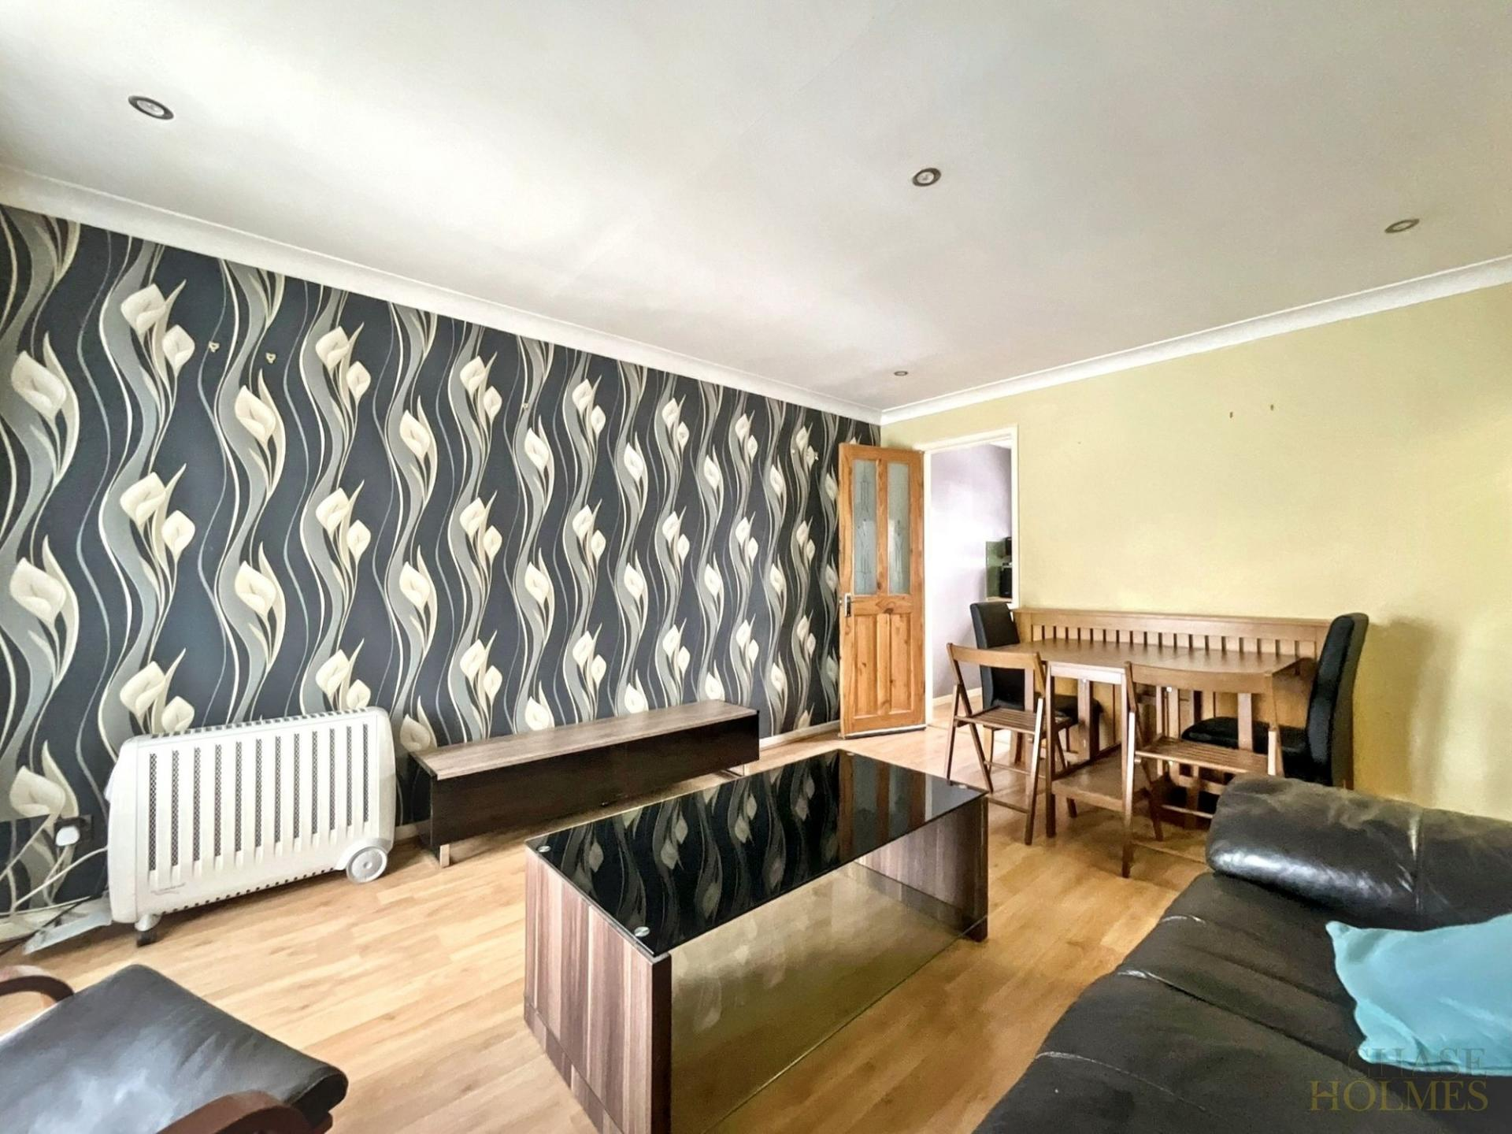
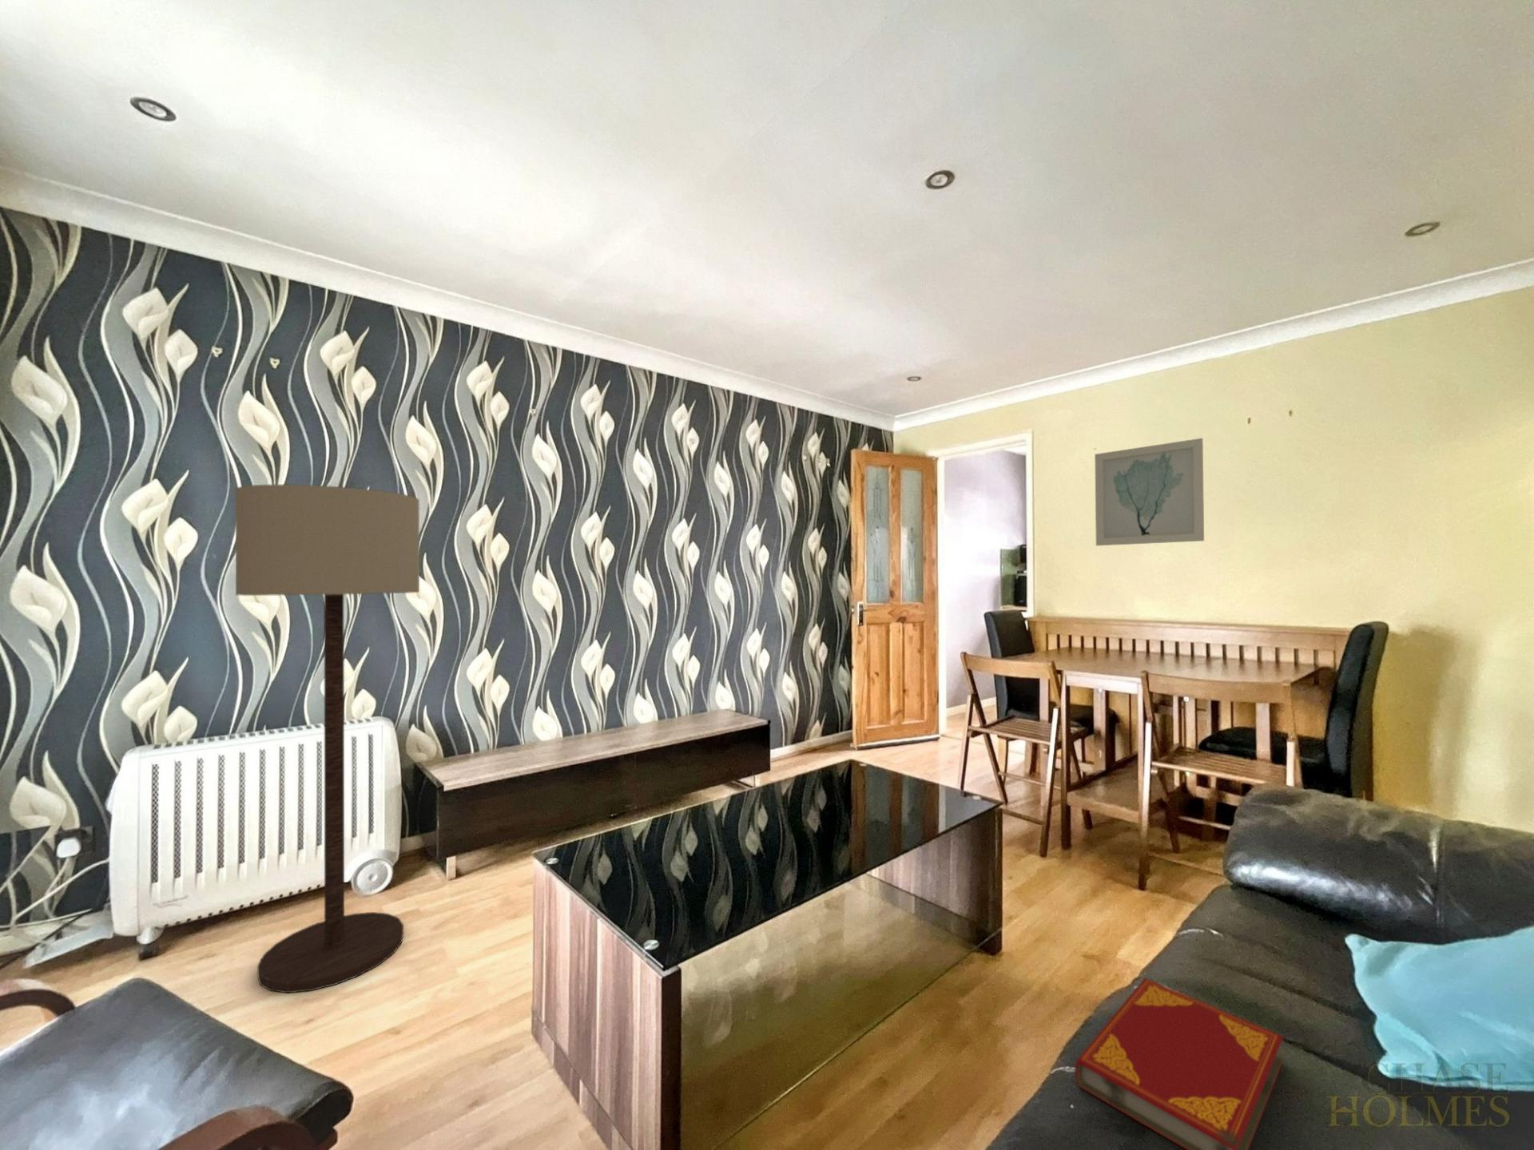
+ hardback book [1074,977,1284,1150]
+ floor lamp [234,484,420,993]
+ wall art [1094,437,1204,546]
